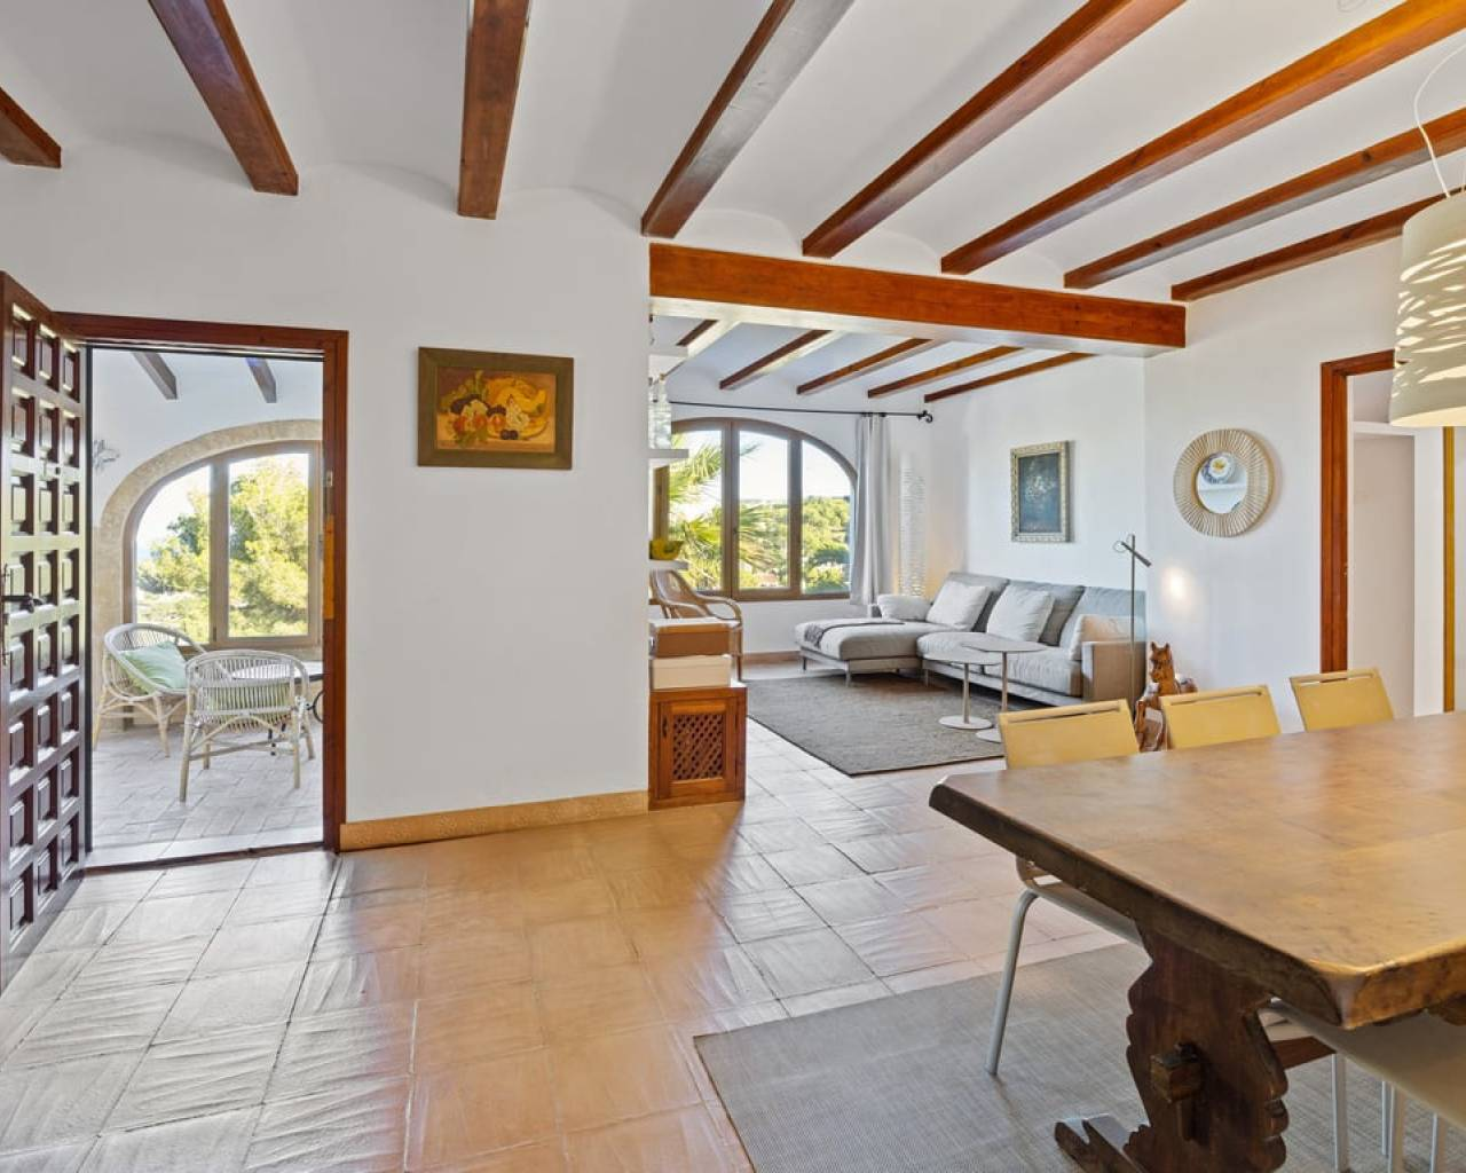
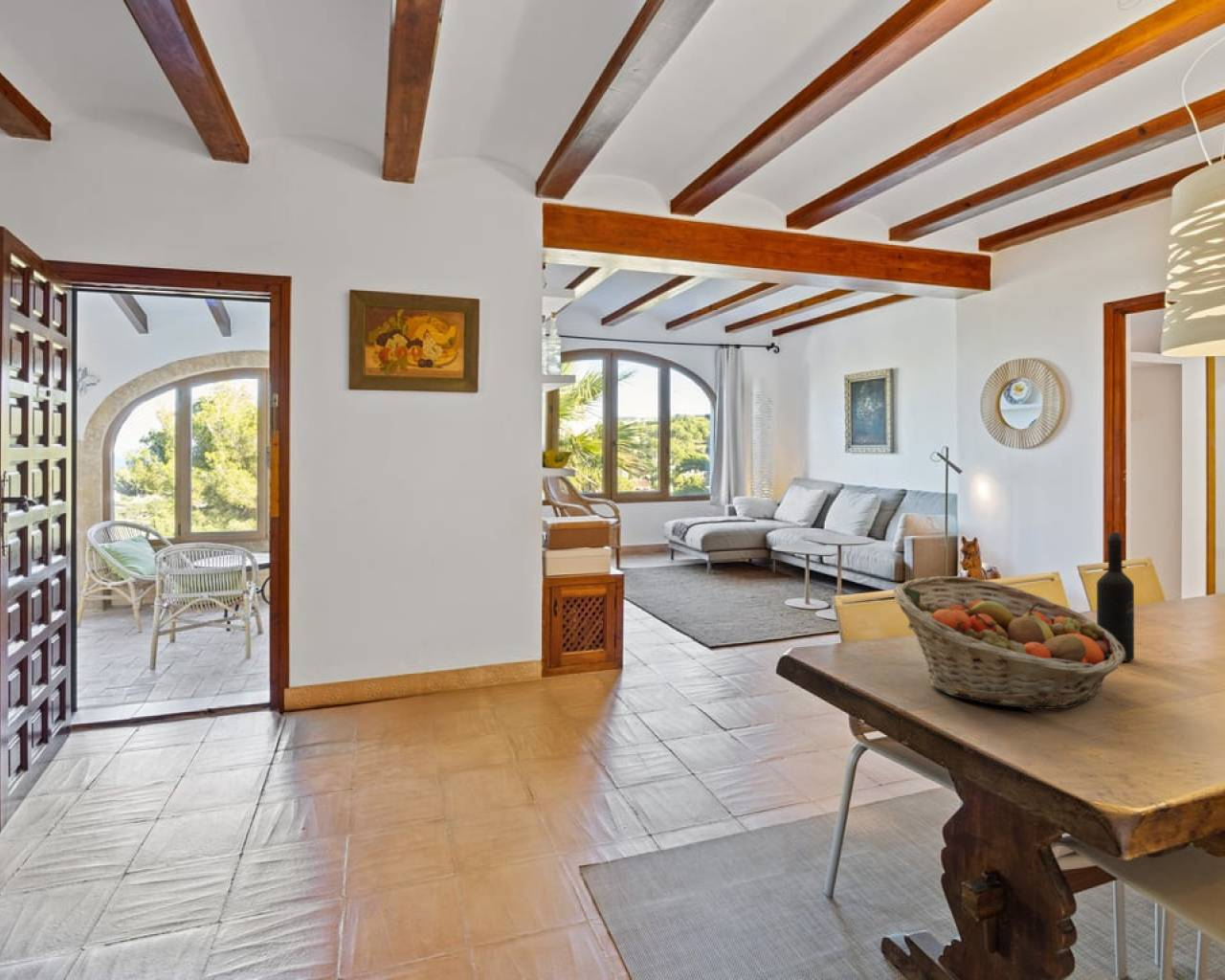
+ fruit basket [892,575,1125,710]
+ wine bottle [1096,531,1135,662]
